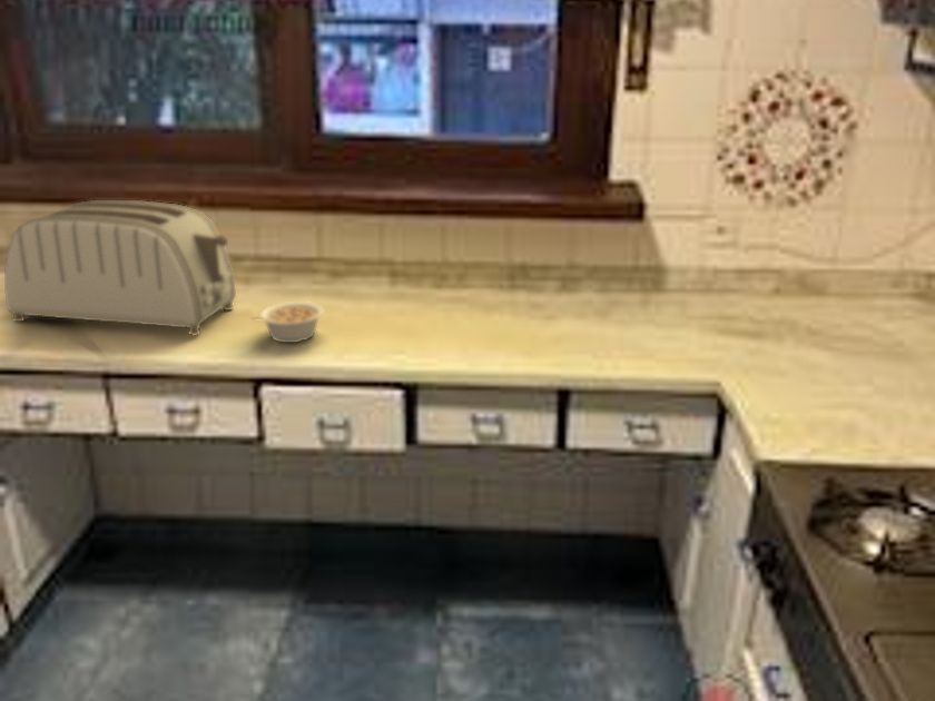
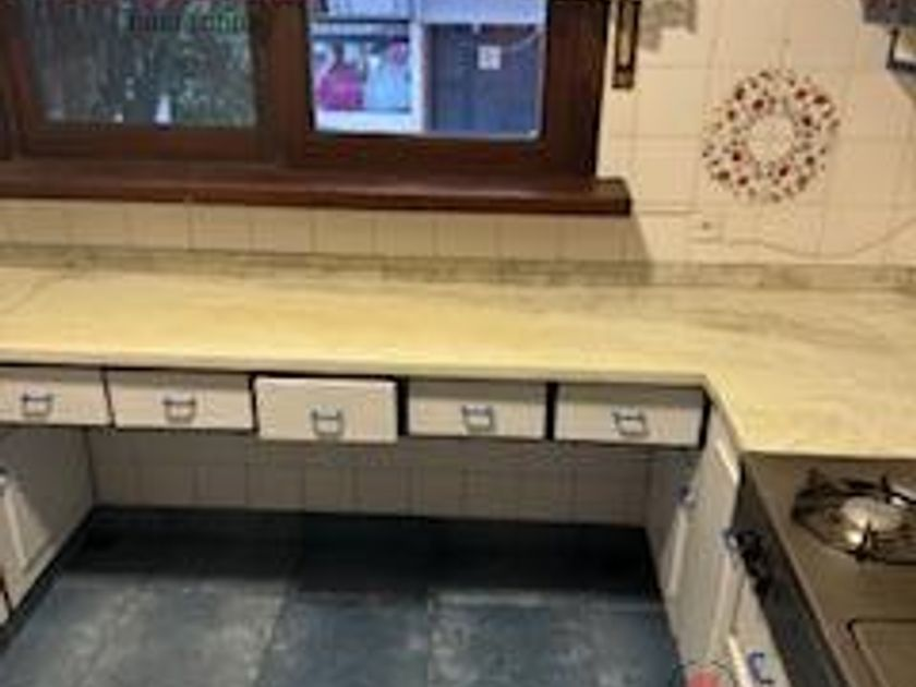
- toaster [3,199,237,336]
- legume [250,300,325,344]
